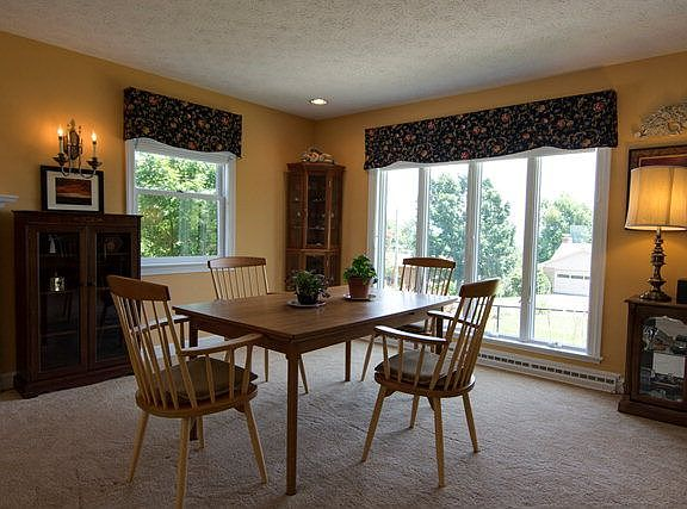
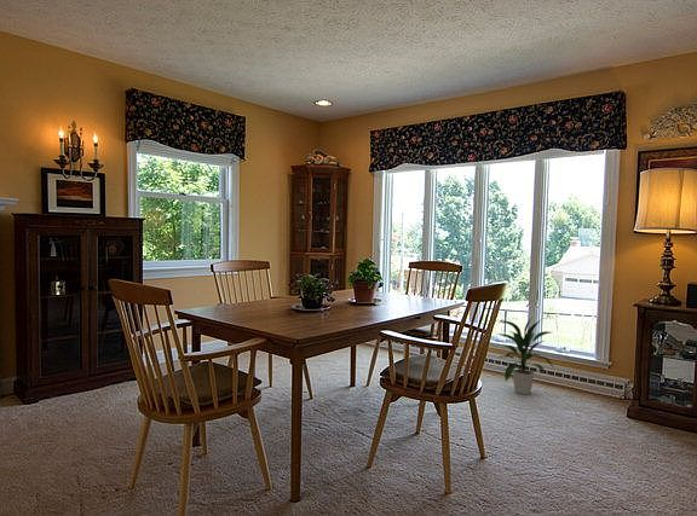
+ indoor plant [495,315,555,396]
